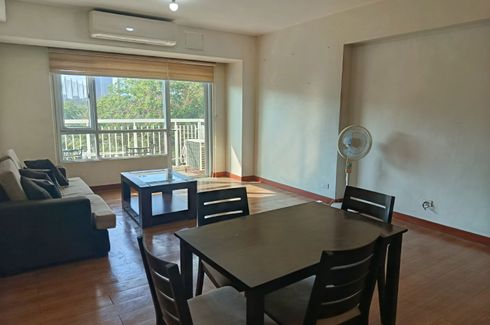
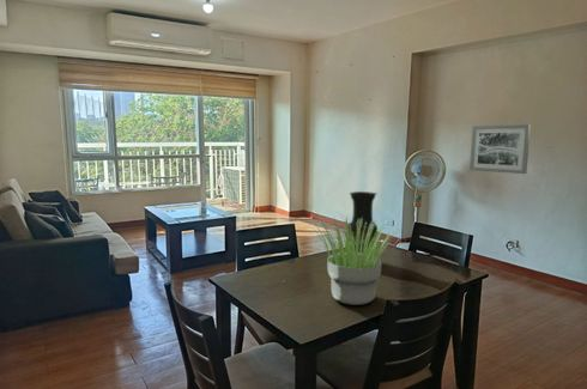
+ potted plant [311,217,398,306]
+ vase [346,190,379,255]
+ wall art [468,123,532,175]
